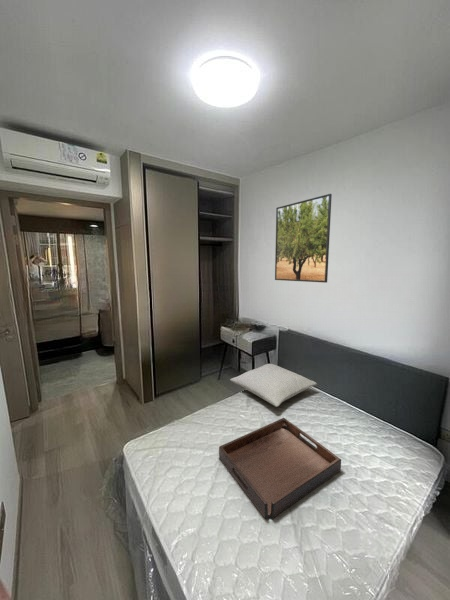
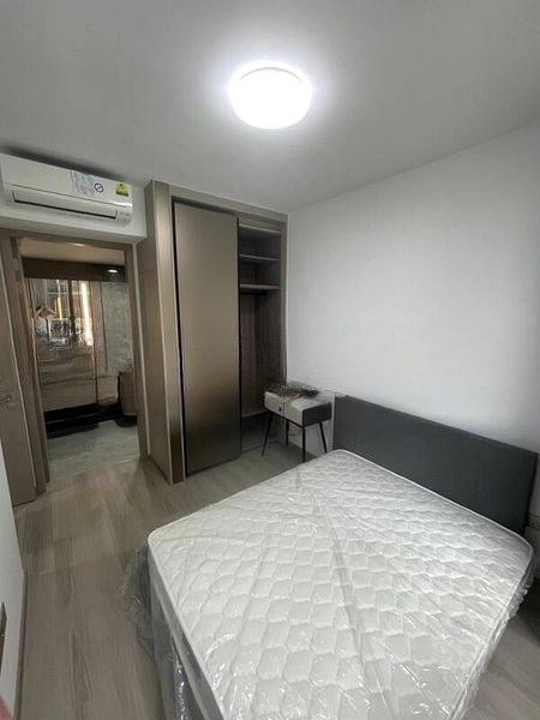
- pillow [229,363,318,408]
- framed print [274,193,333,284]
- serving tray [218,417,342,519]
